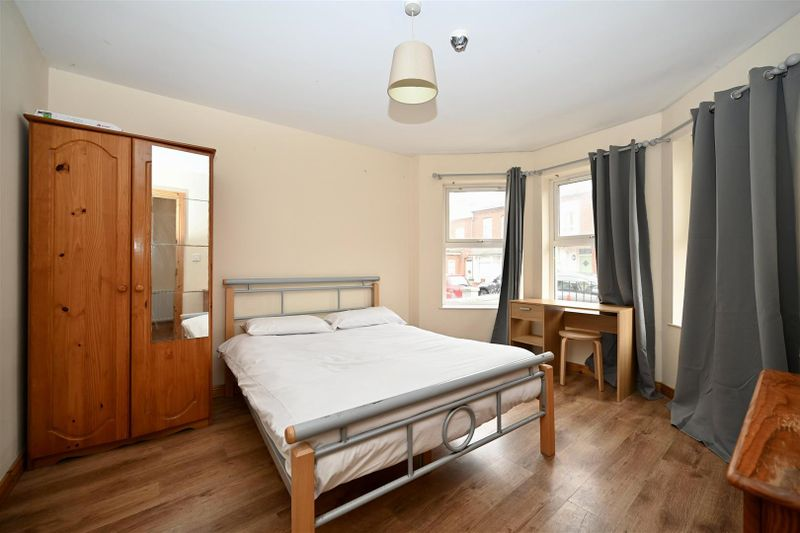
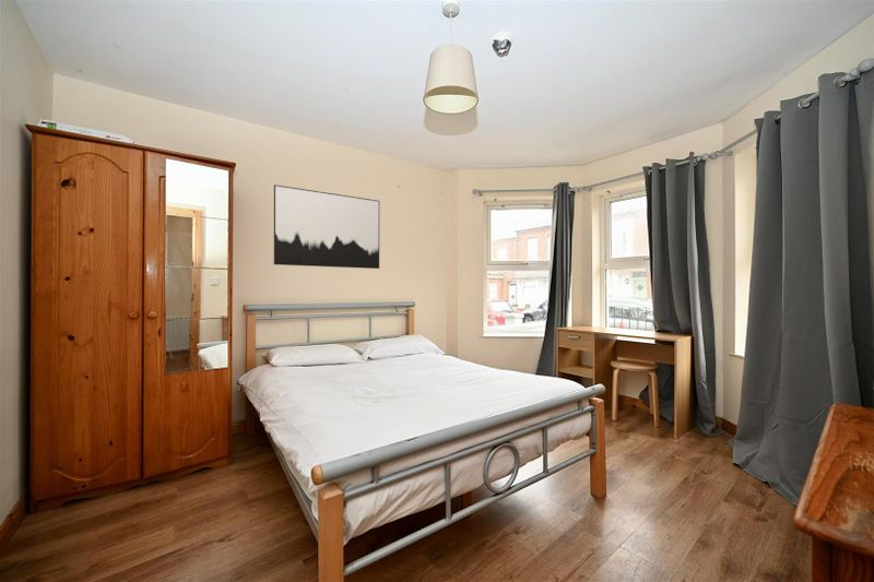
+ wall art [273,183,380,270]
